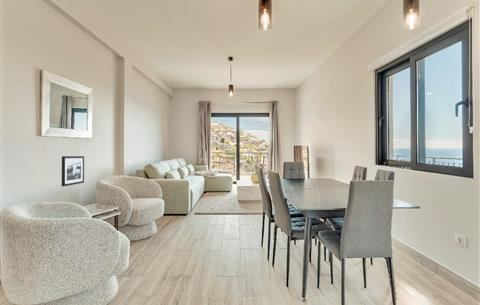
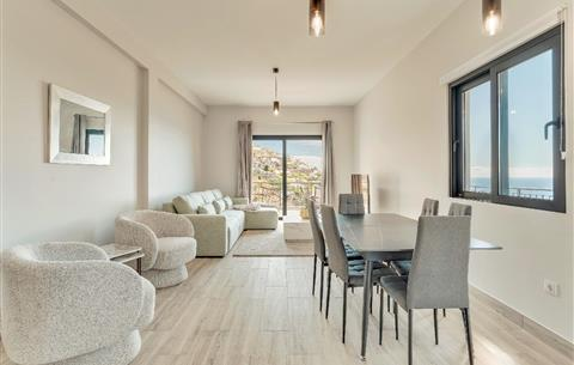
- picture frame [61,155,85,187]
